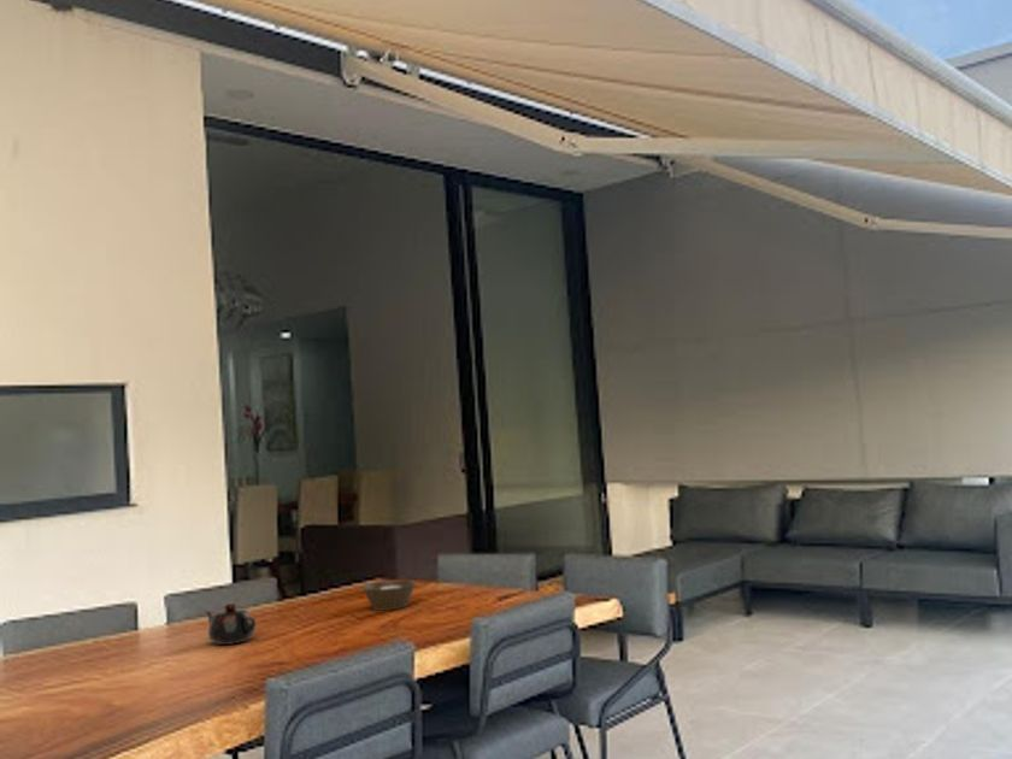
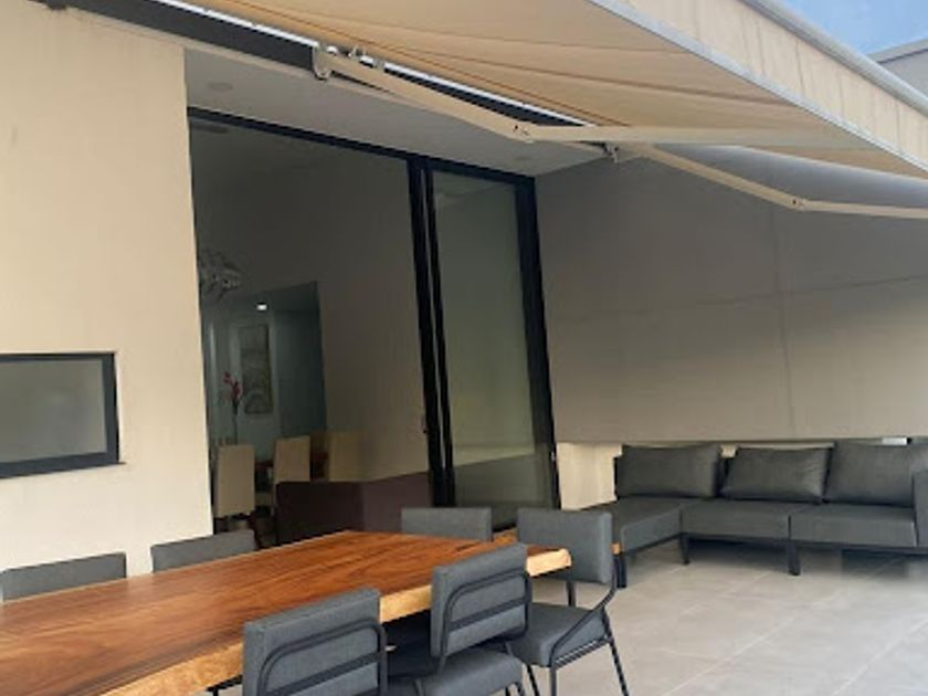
- bowl [360,579,417,612]
- teapot [204,602,257,646]
